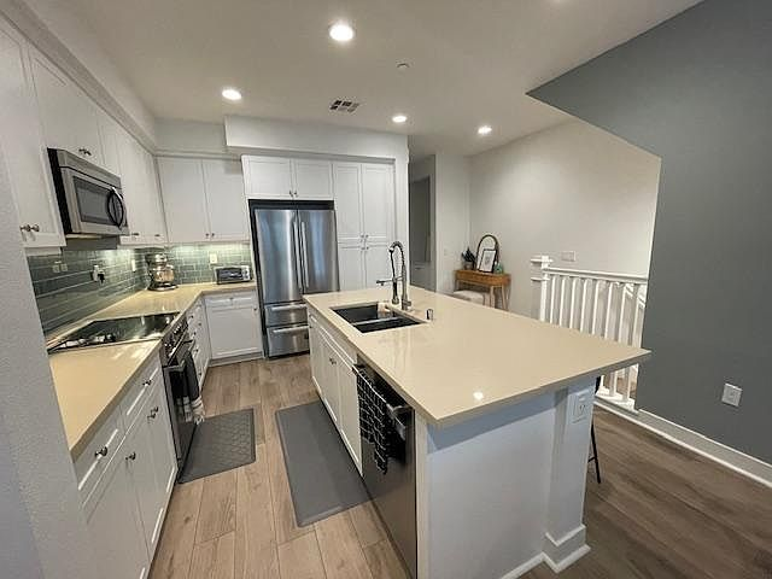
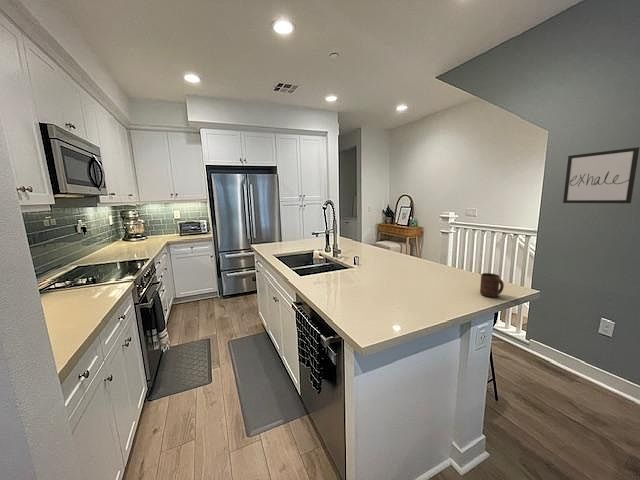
+ wall art [562,146,640,204]
+ cup [479,272,505,298]
